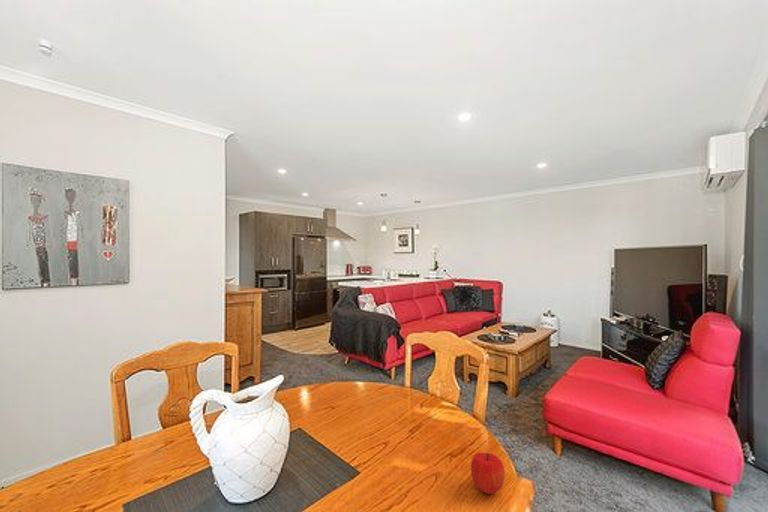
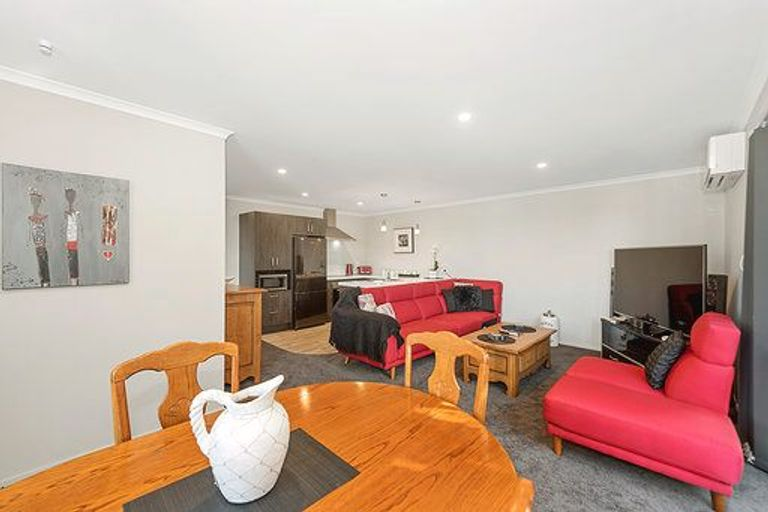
- fruit [470,452,506,495]
